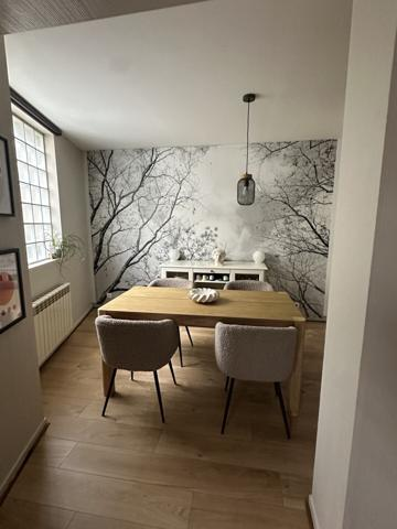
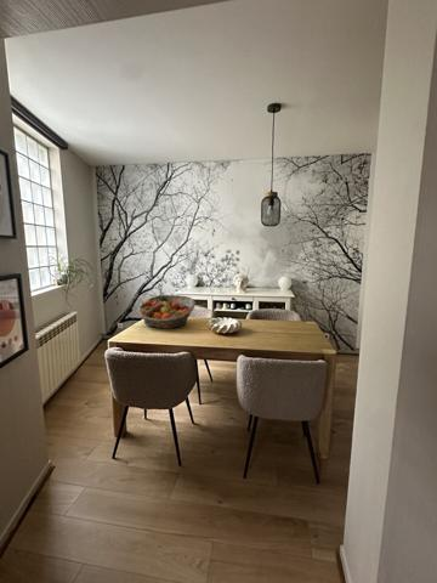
+ fruit basket [136,294,197,329]
